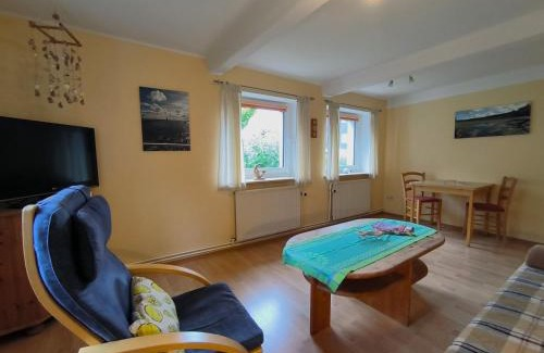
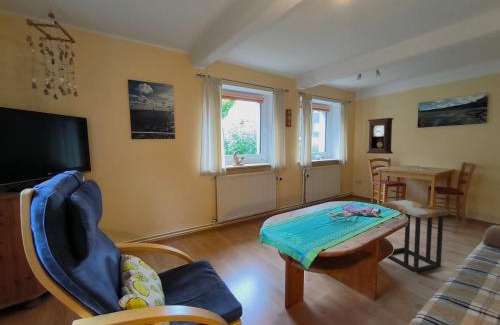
+ pendulum clock [366,117,395,155]
+ side table [381,199,450,274]
